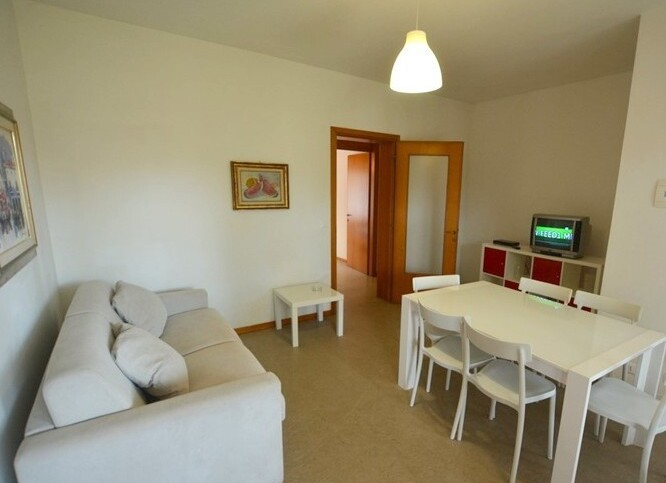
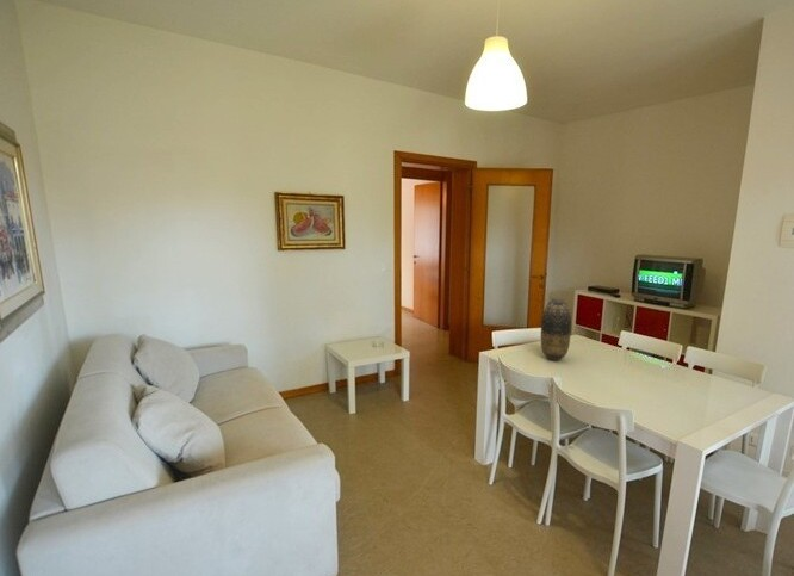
+ vase [540,296,572,361]
